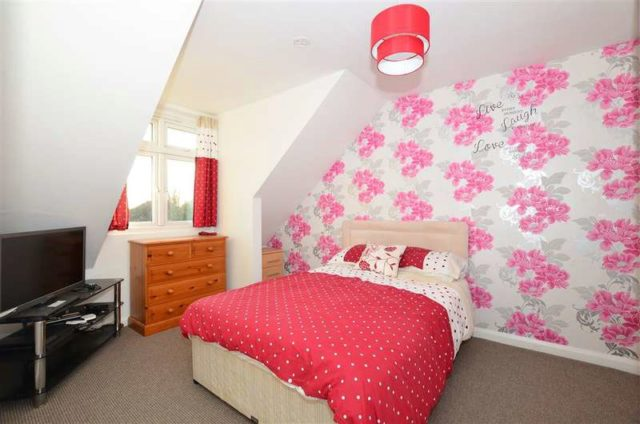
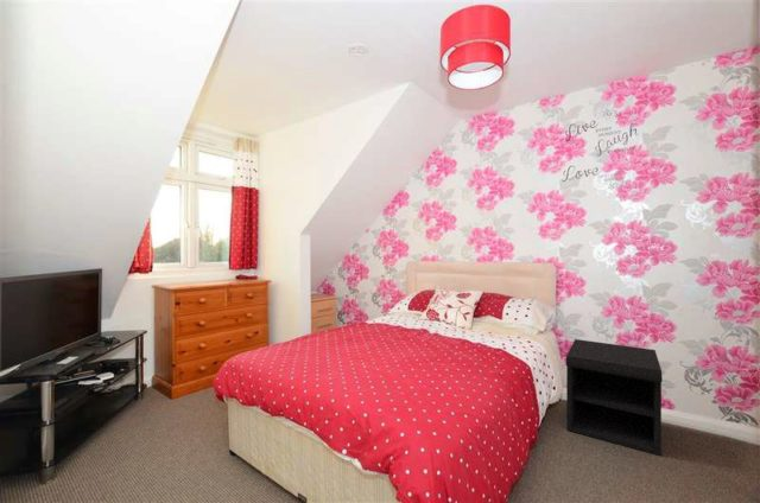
+ nightstand [565,338,664,457]
